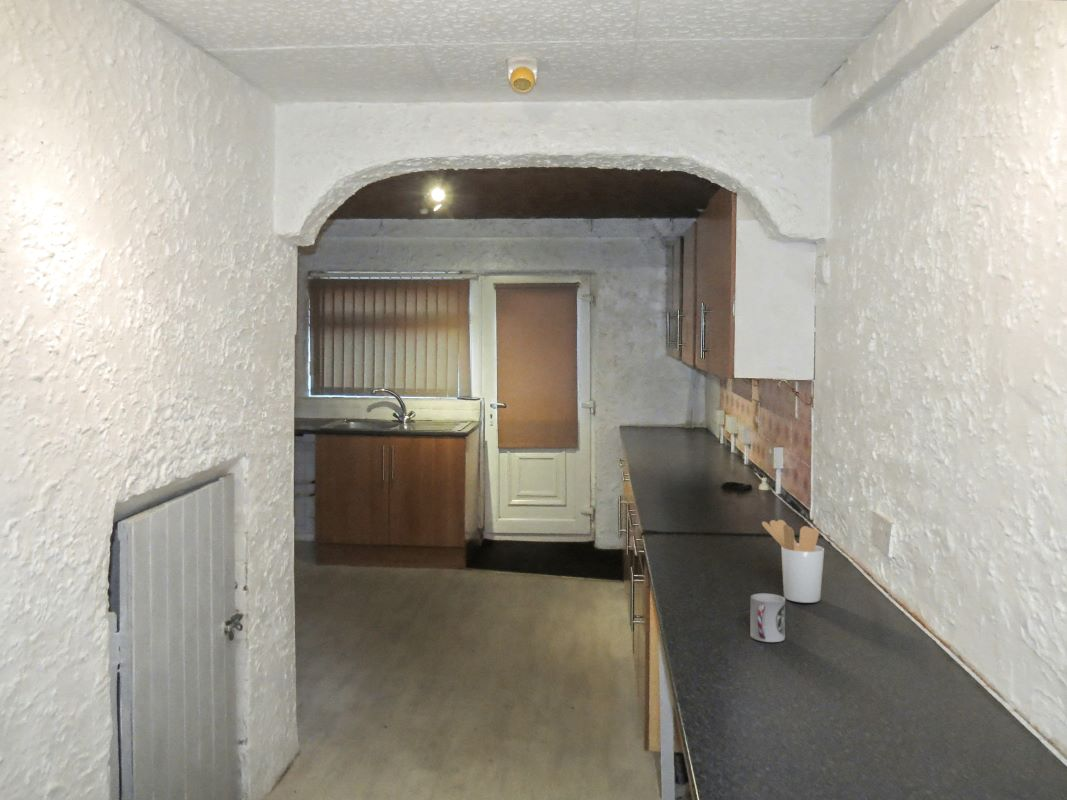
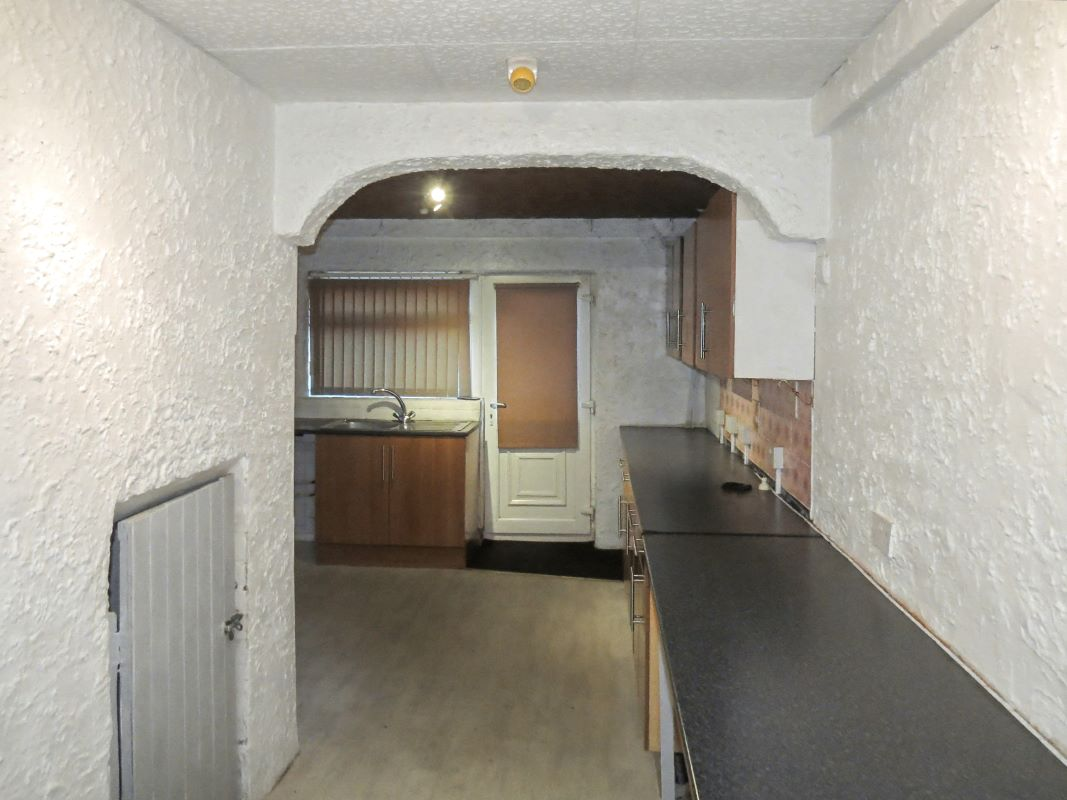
- utensil holder [761,519,825,604]
- cup [749,592,786,643]
